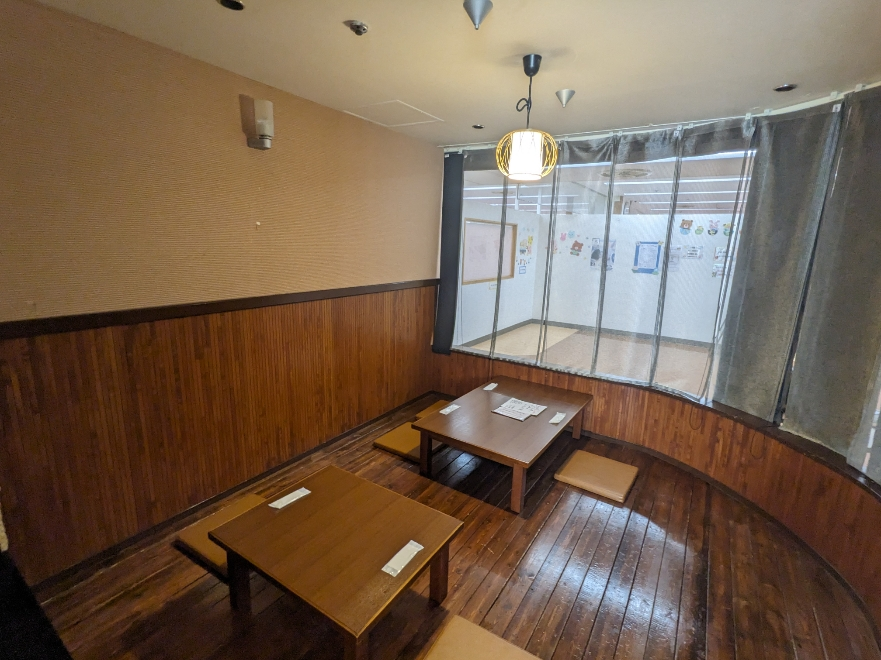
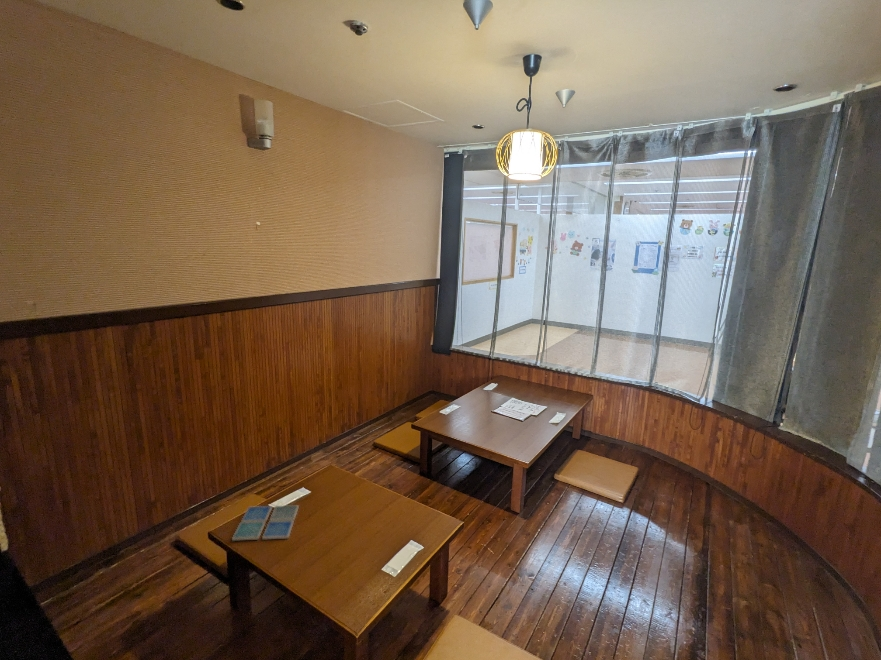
+ drink coaster [231,504,300,542]
